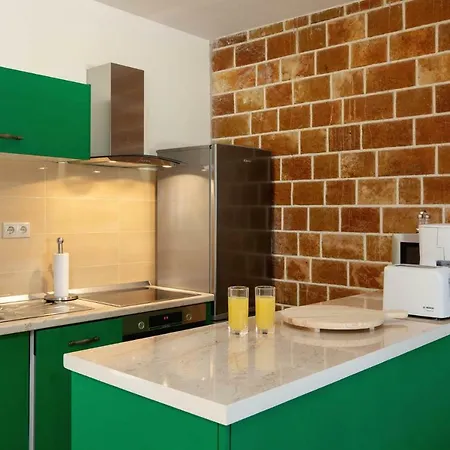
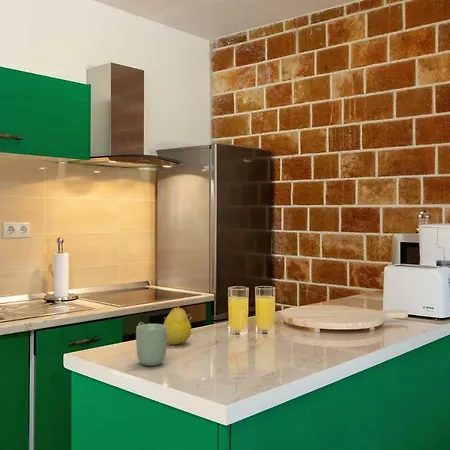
+ fruit [163,303,192,346]
+ cup [135,323,168,367]
